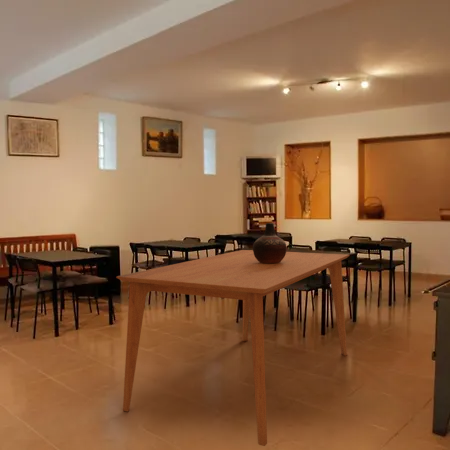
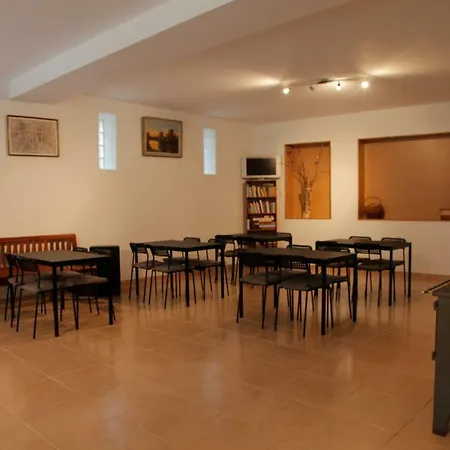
- vase [252,222,288,263]
- dining table [115,249,350,447]
